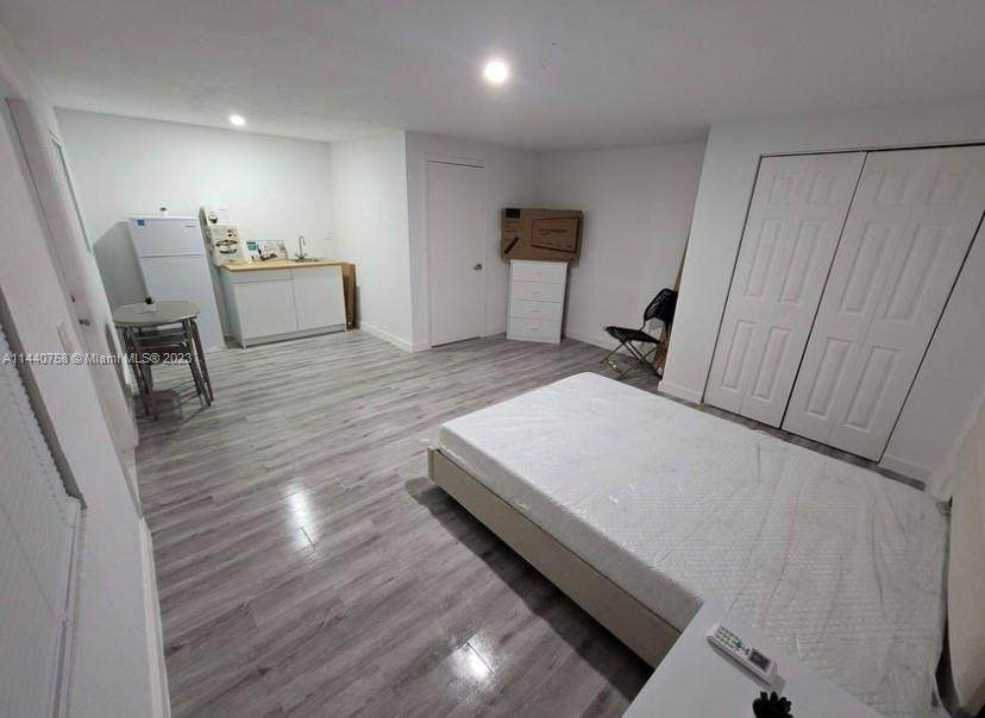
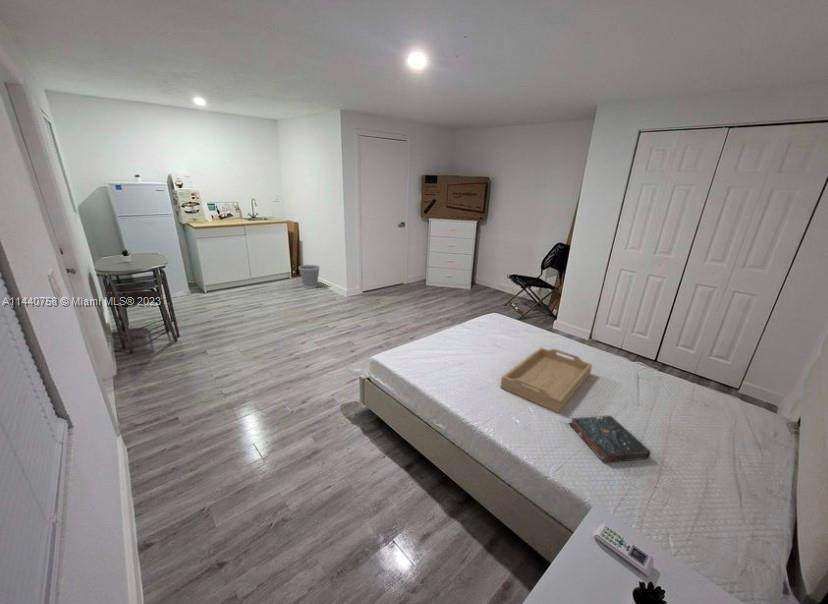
+ serving tray [499,347,593,414]
+ wastebasket [298,264,321,289]
+ book [569,415,652,464]
